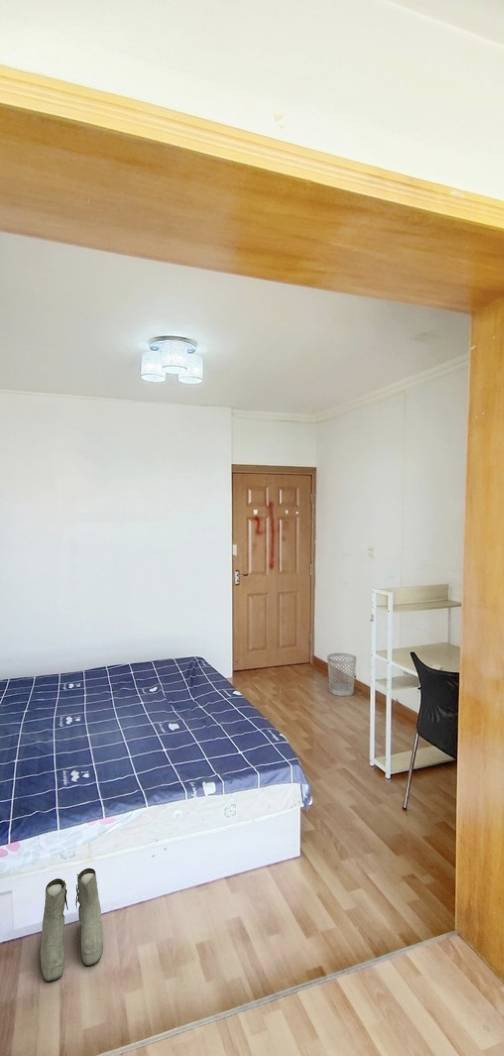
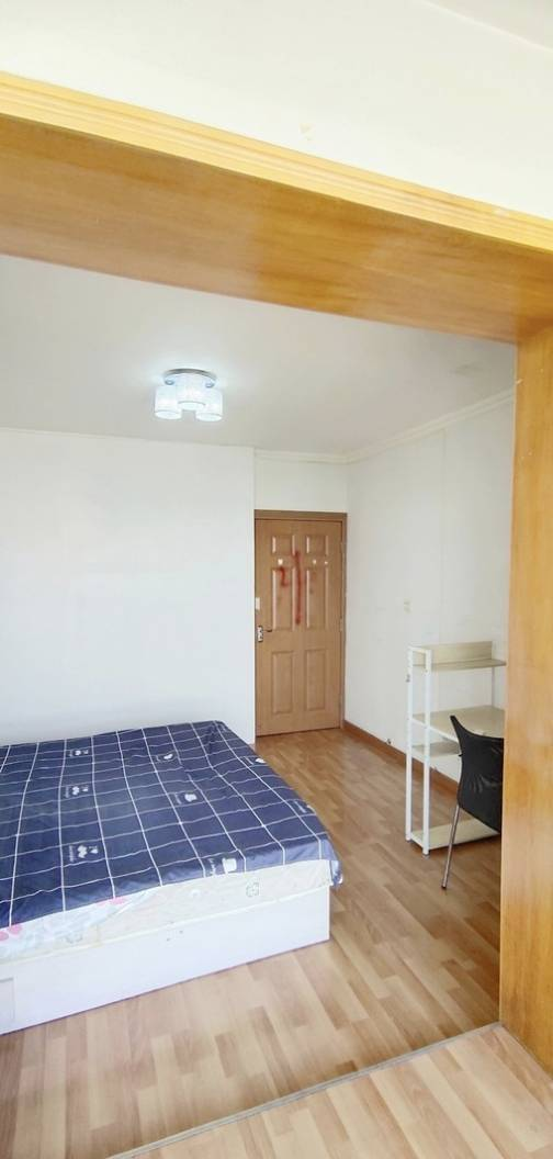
- boots [39,867,104,982]
- wastebasket [326,652,357,697]
